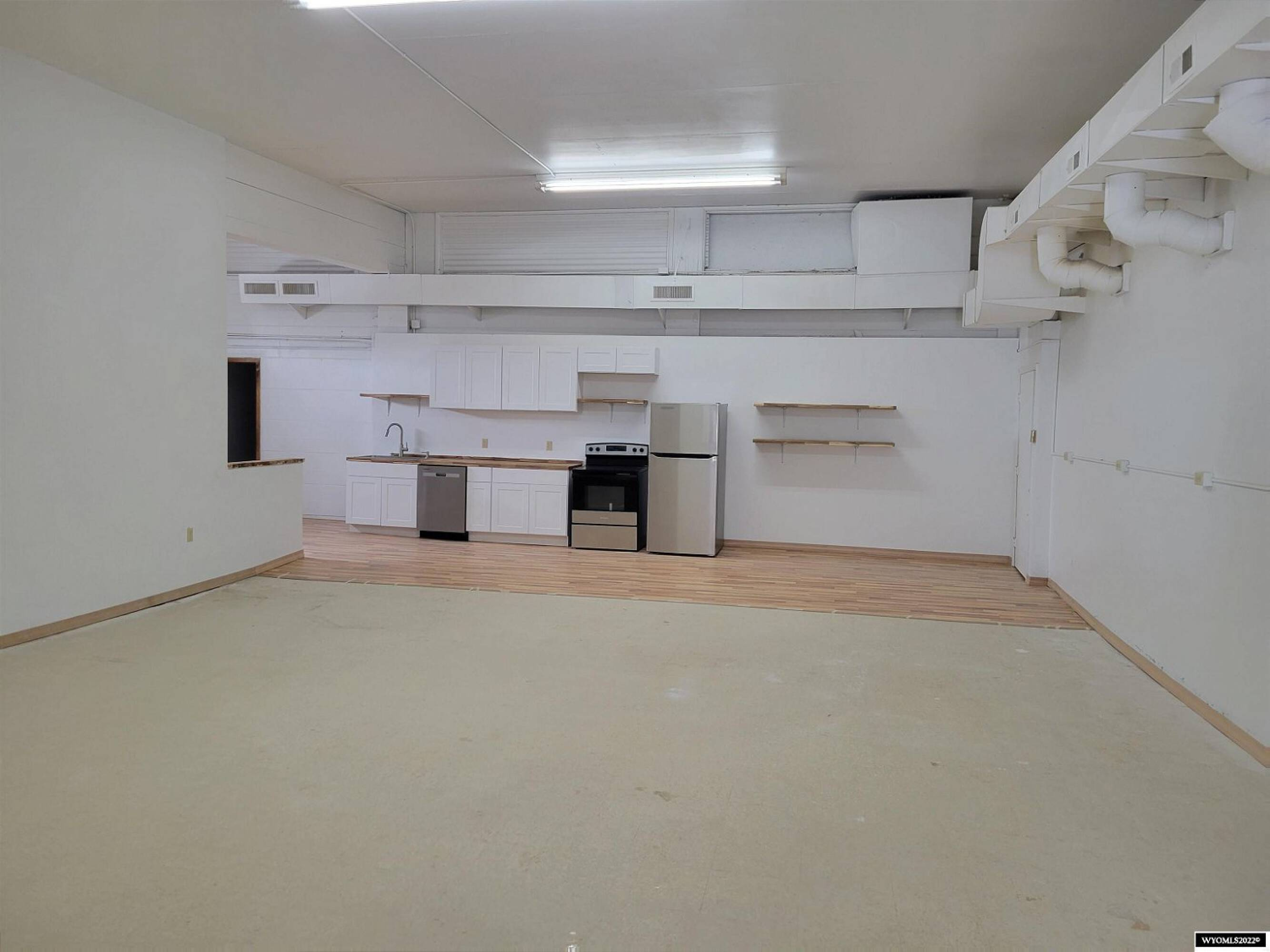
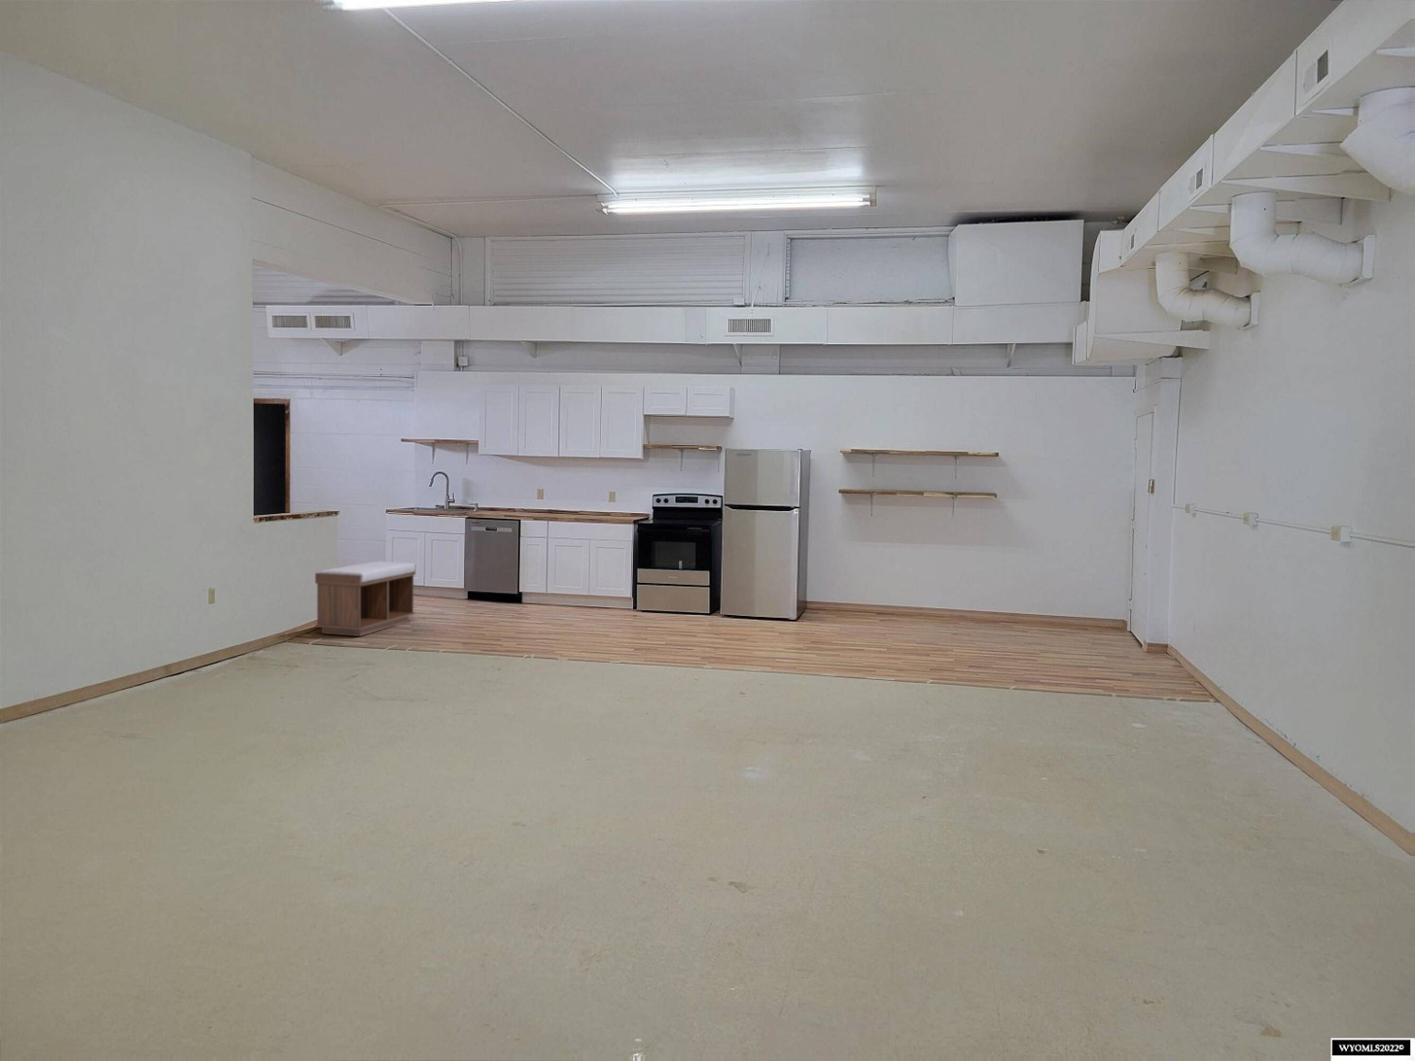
+ bench [314,561,416,636]
